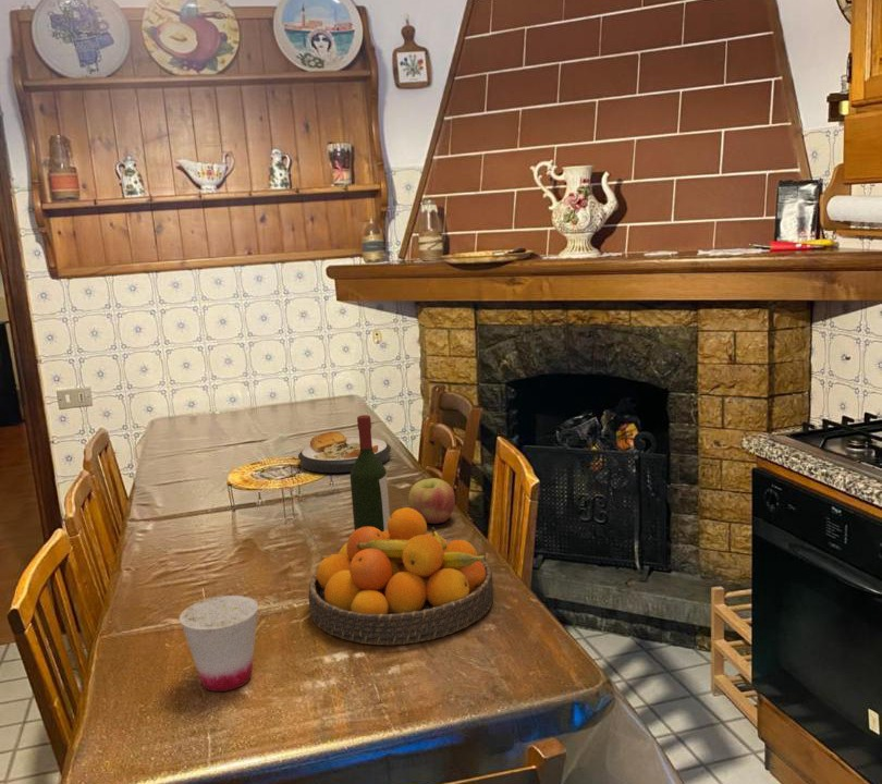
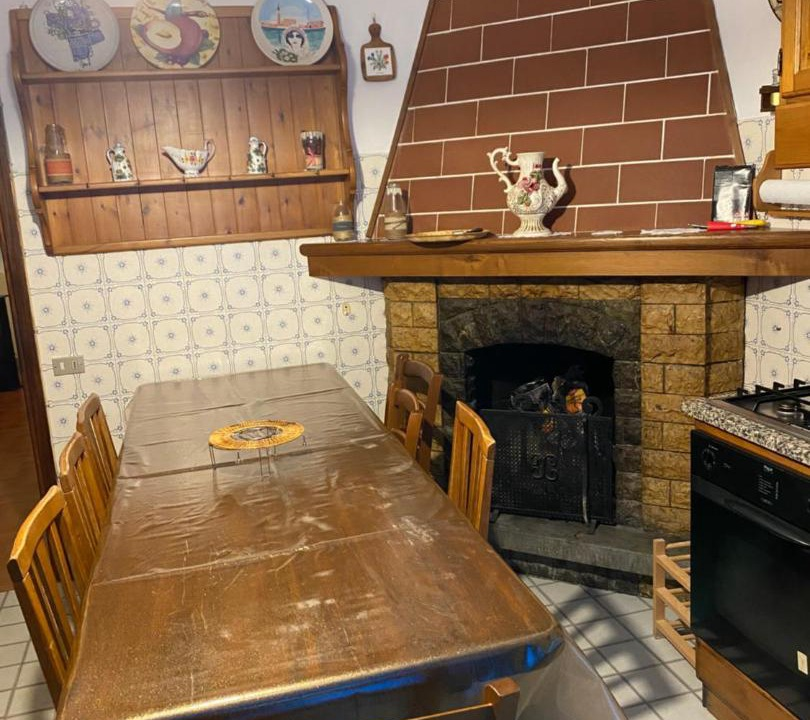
- fruit bowl [307,506,494,646]
- apple [407,477,456,525]
- cup [179,595,259,693]
- plate [297,430,392,474]
- wine bottle [350,414,391,532]
